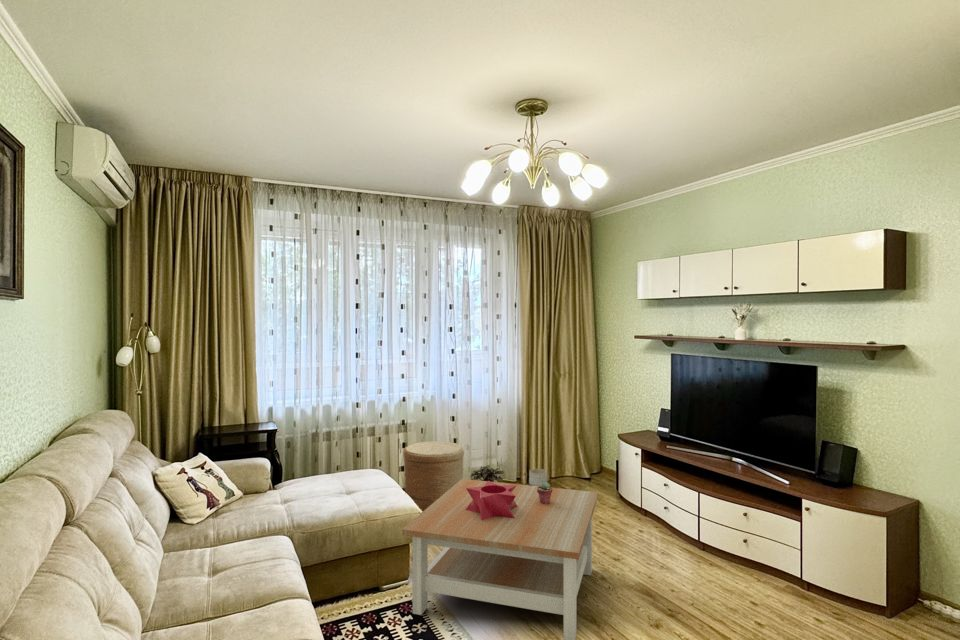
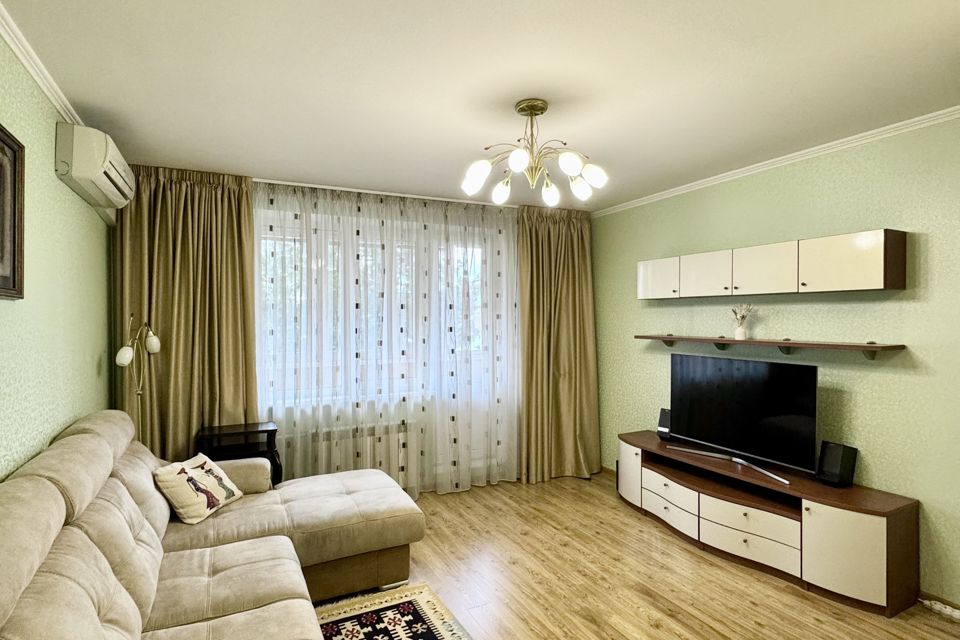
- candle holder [465,481,517,520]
- planter [528,468,548,486]
- basket [403,440,465,512]
- potted plant [469,464,505,482]
- potted succulent [537,482,553,504]
- coffee table [401,478,599,640]
